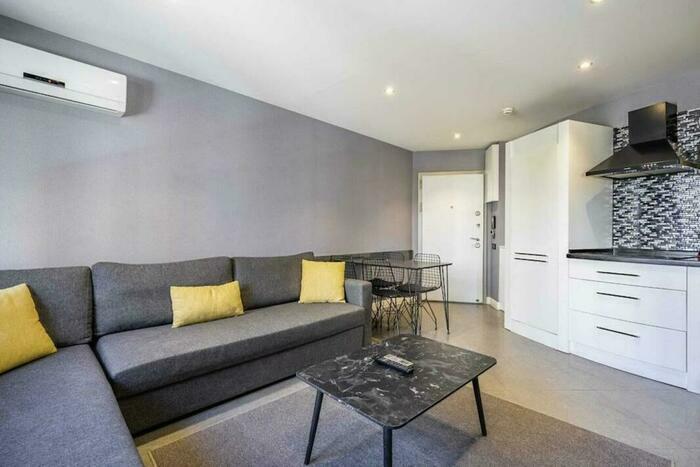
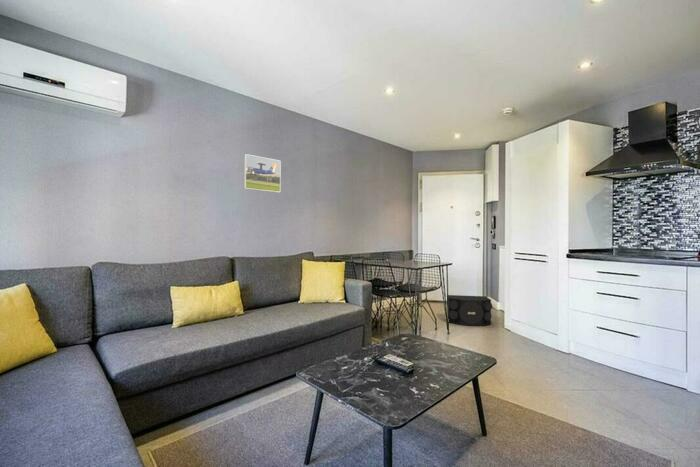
+ speaker [446,294,493,327]
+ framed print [243,153,282,193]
